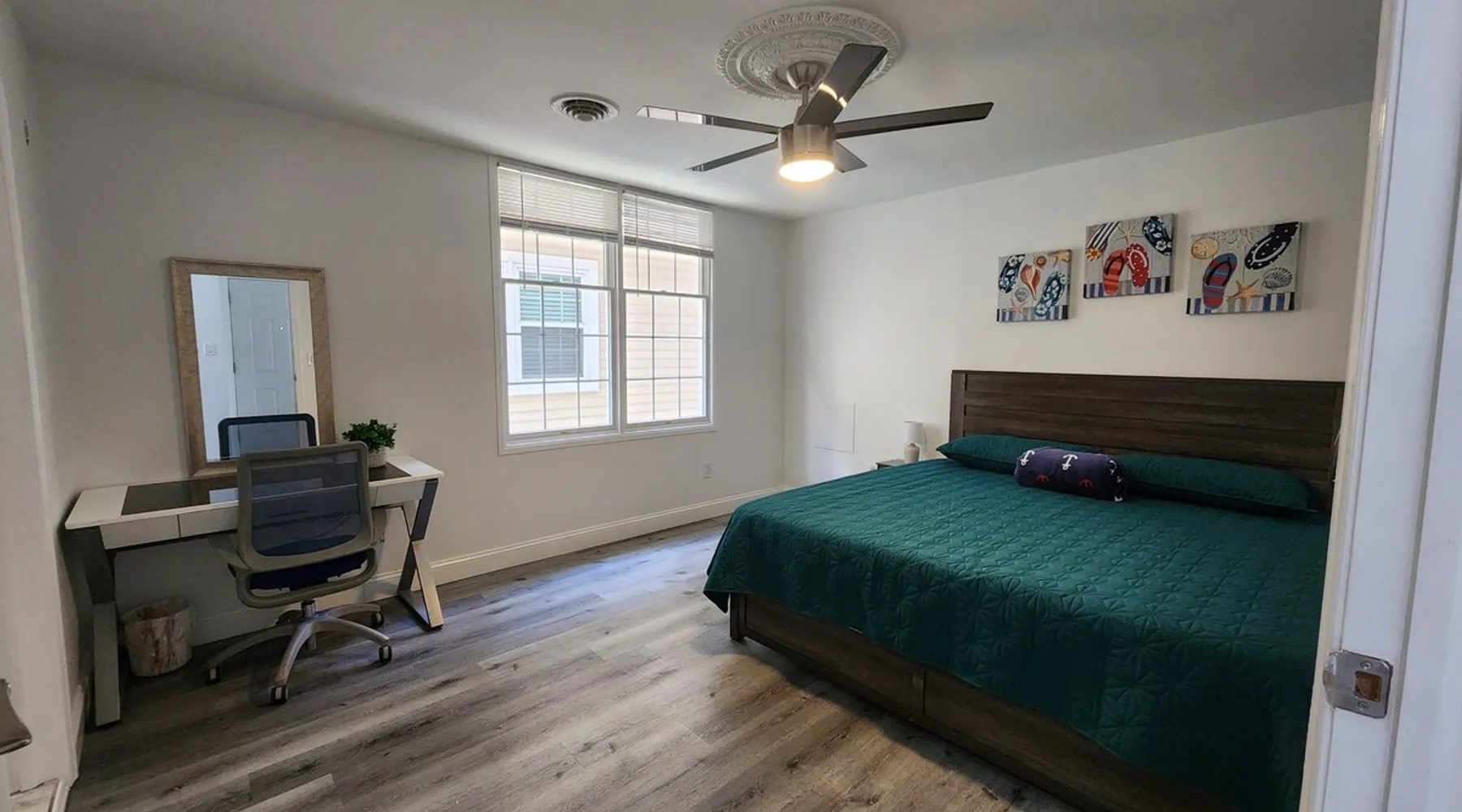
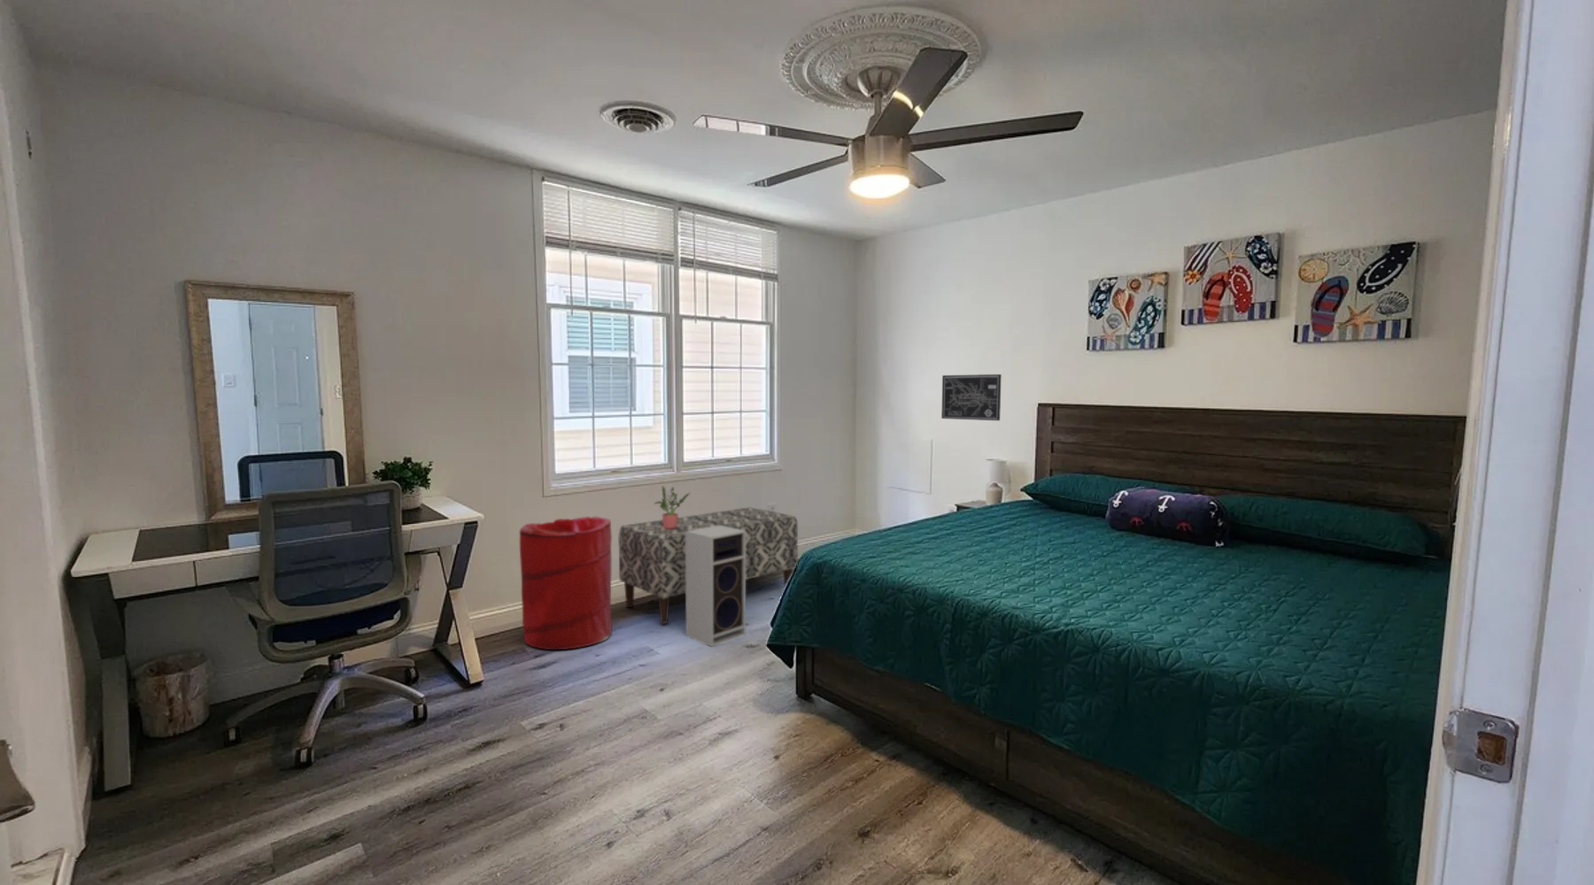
+ potted plant [653,485,691,530]
+ bench [618,506,799,625]
+ laundry hamper [519,516,613,651]
+ wall art [941,374,1002,422]
+ speaker [685,525,747,647]
